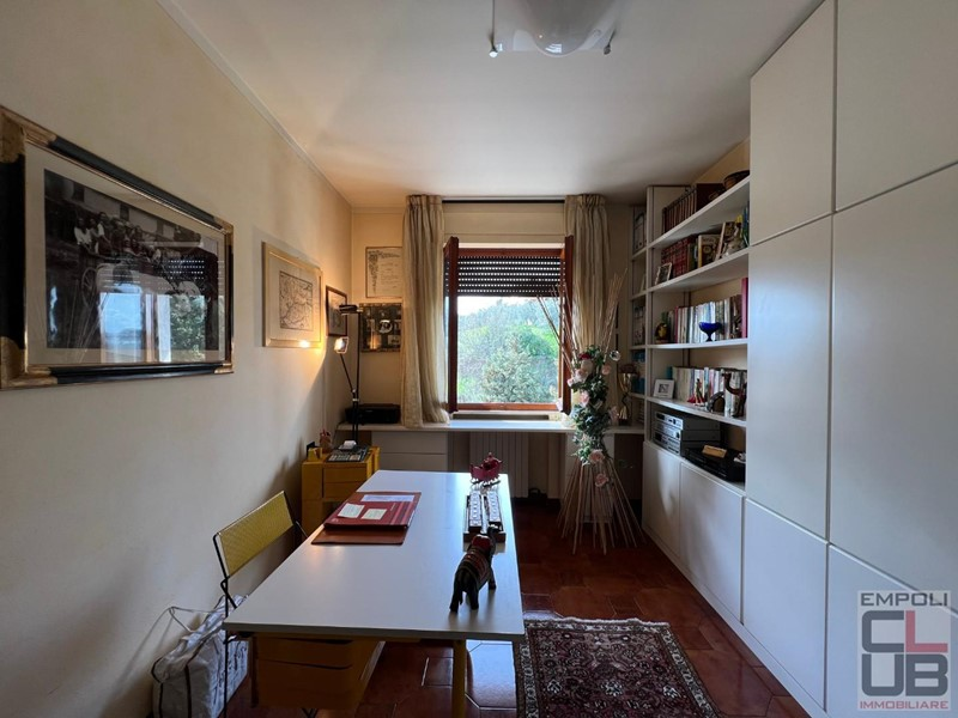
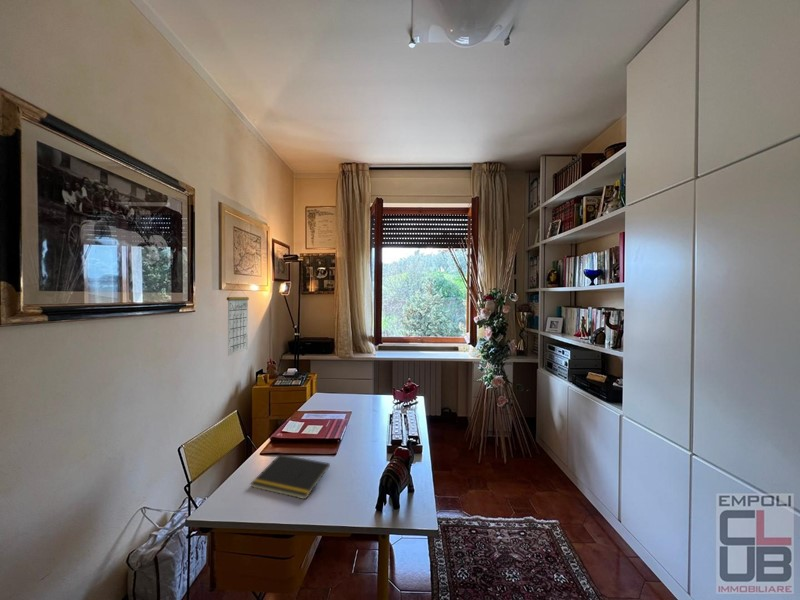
+ calendar [226,283,250,357]
+ notepad [249,453,331,500]
